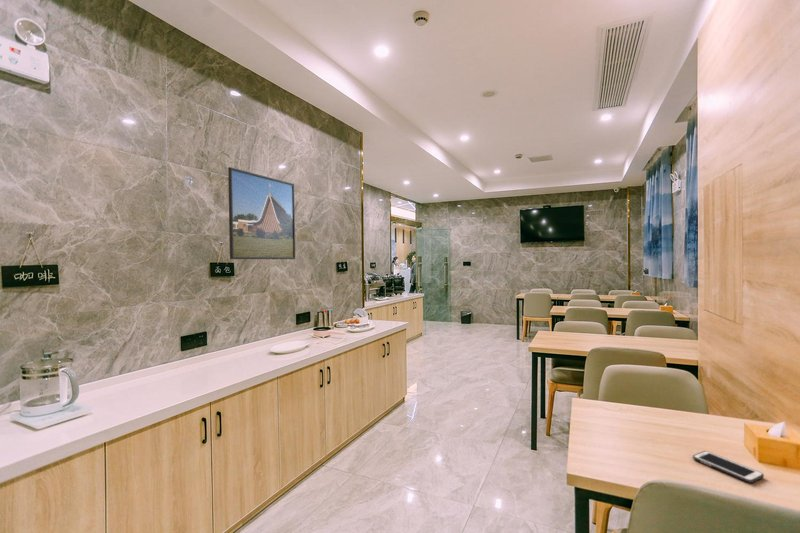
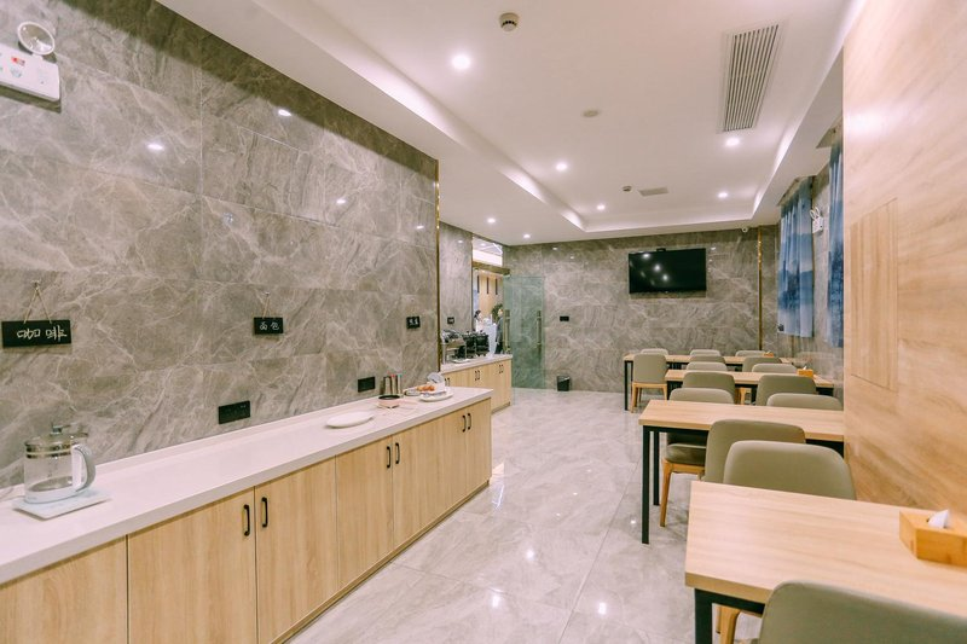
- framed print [227,166,296,260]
- cell phone [692,450,765,484]
